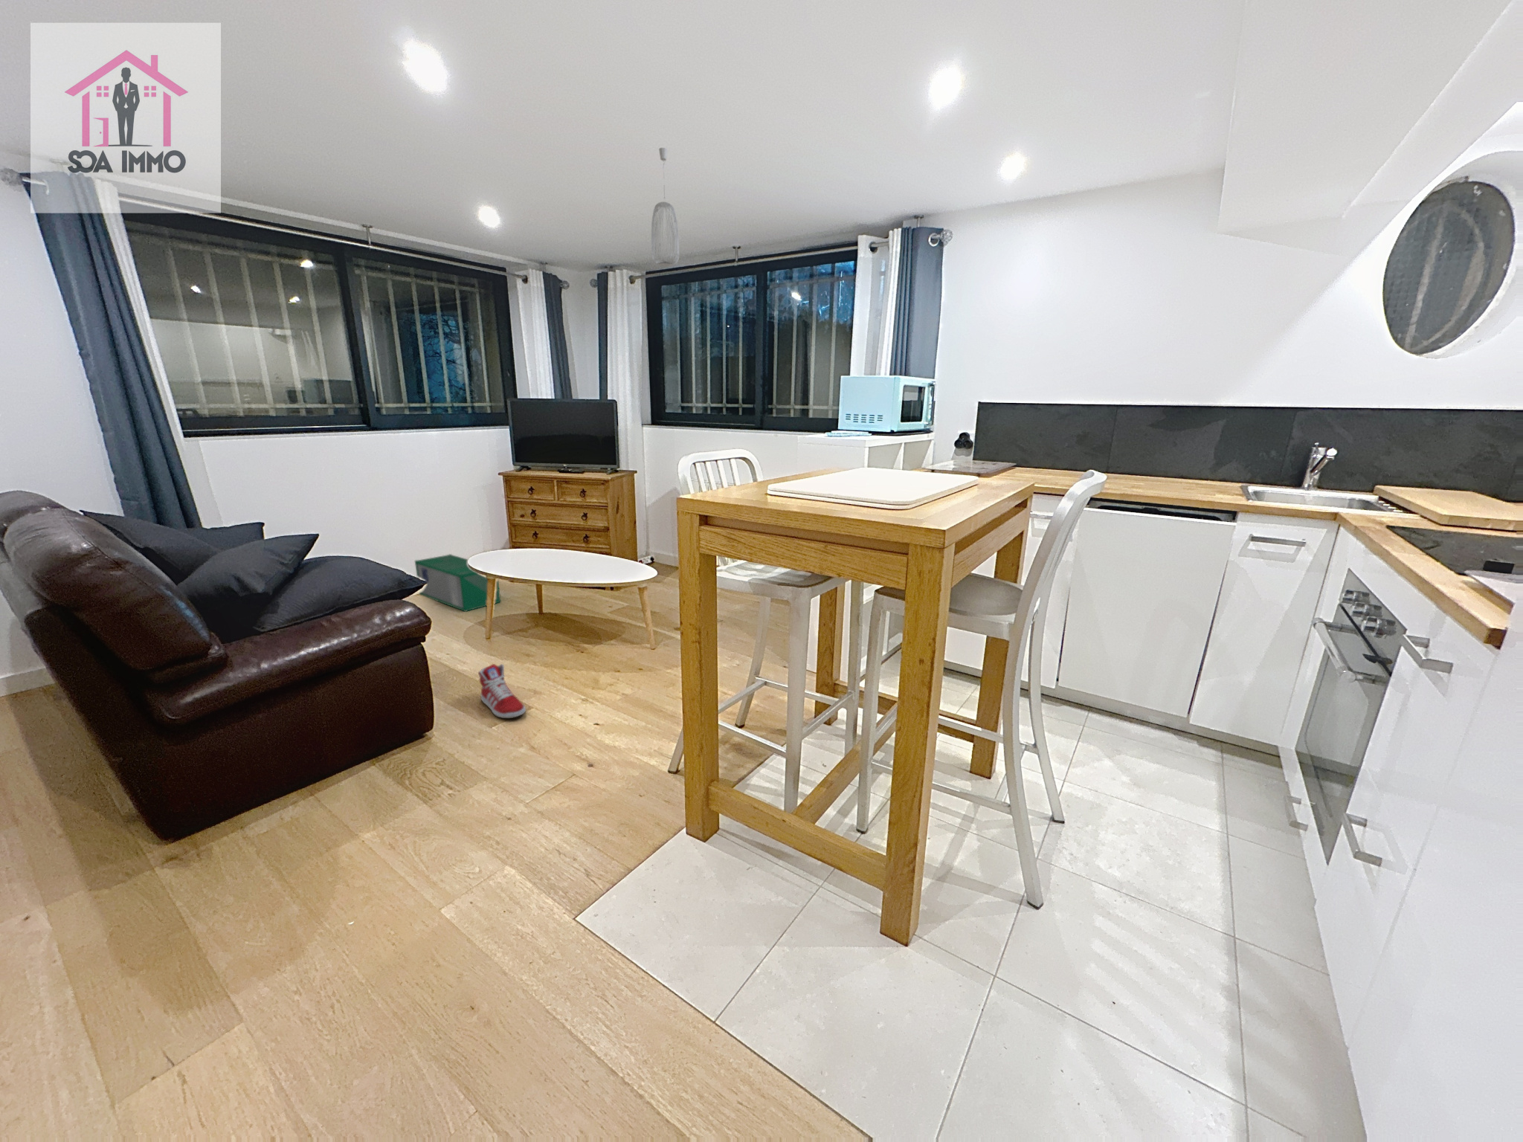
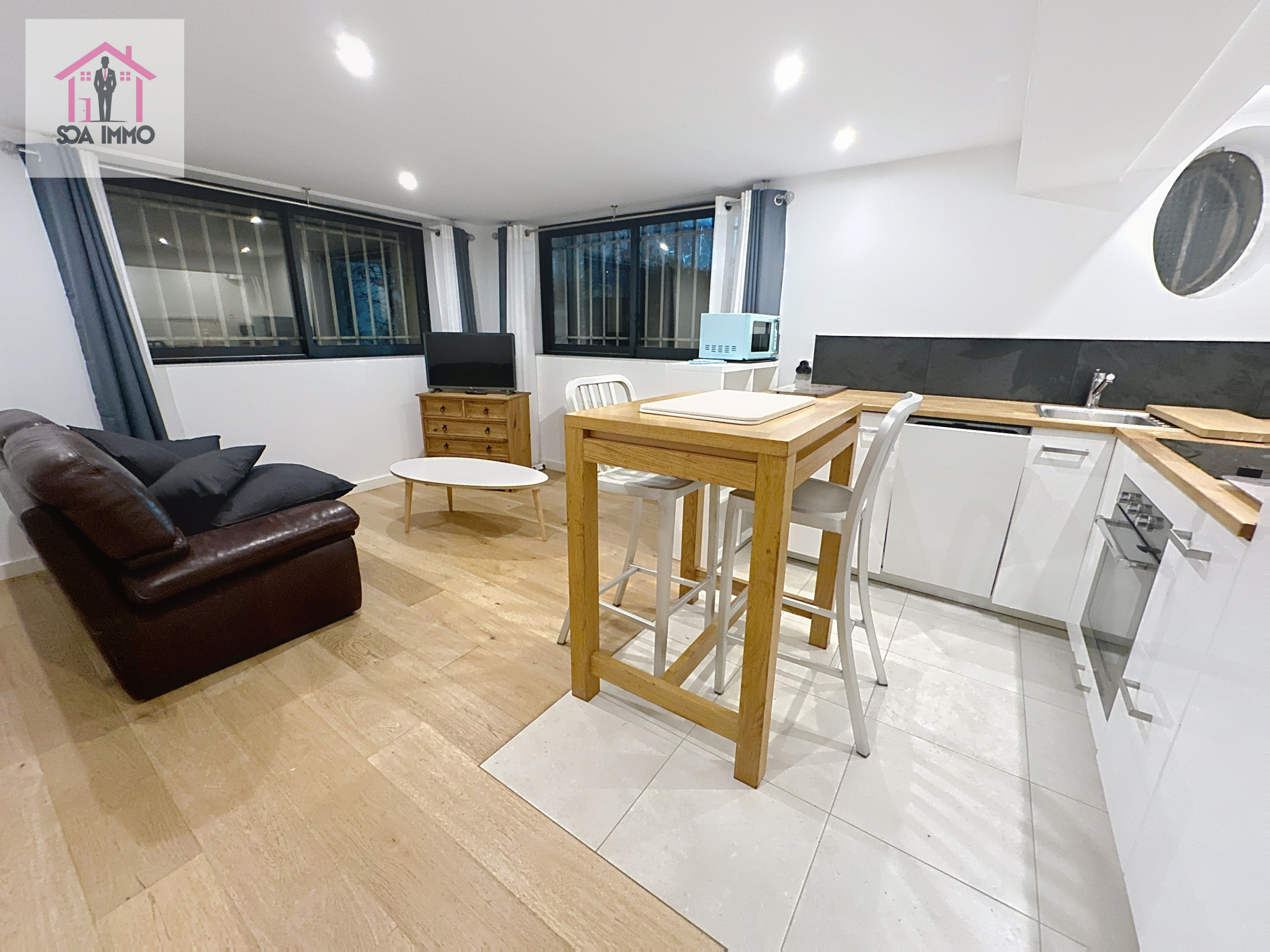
- pendant light [651,148,680,268]
- storage bin [414,553,501,613]
- sneaker [477,663,526,719]
